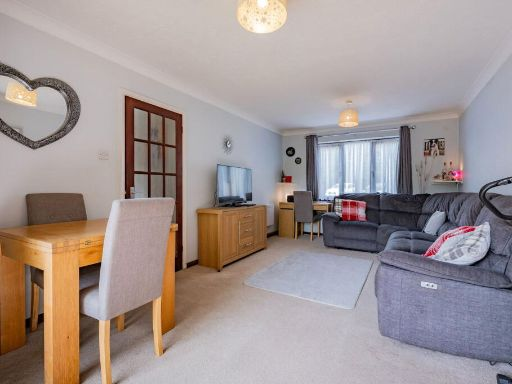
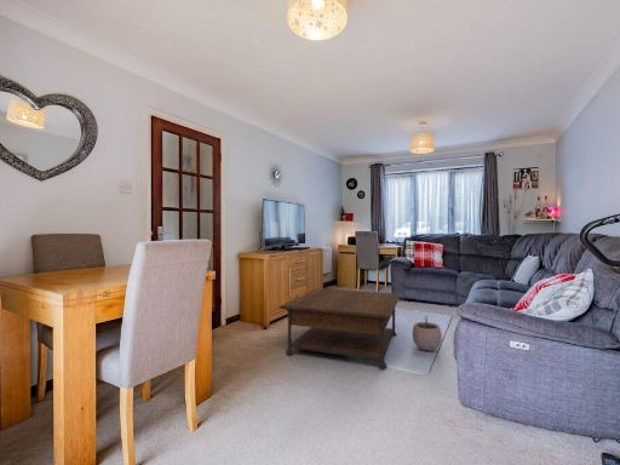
+ coffee table [279,287,402,369]
+ plant pot [412,316,443,352]
